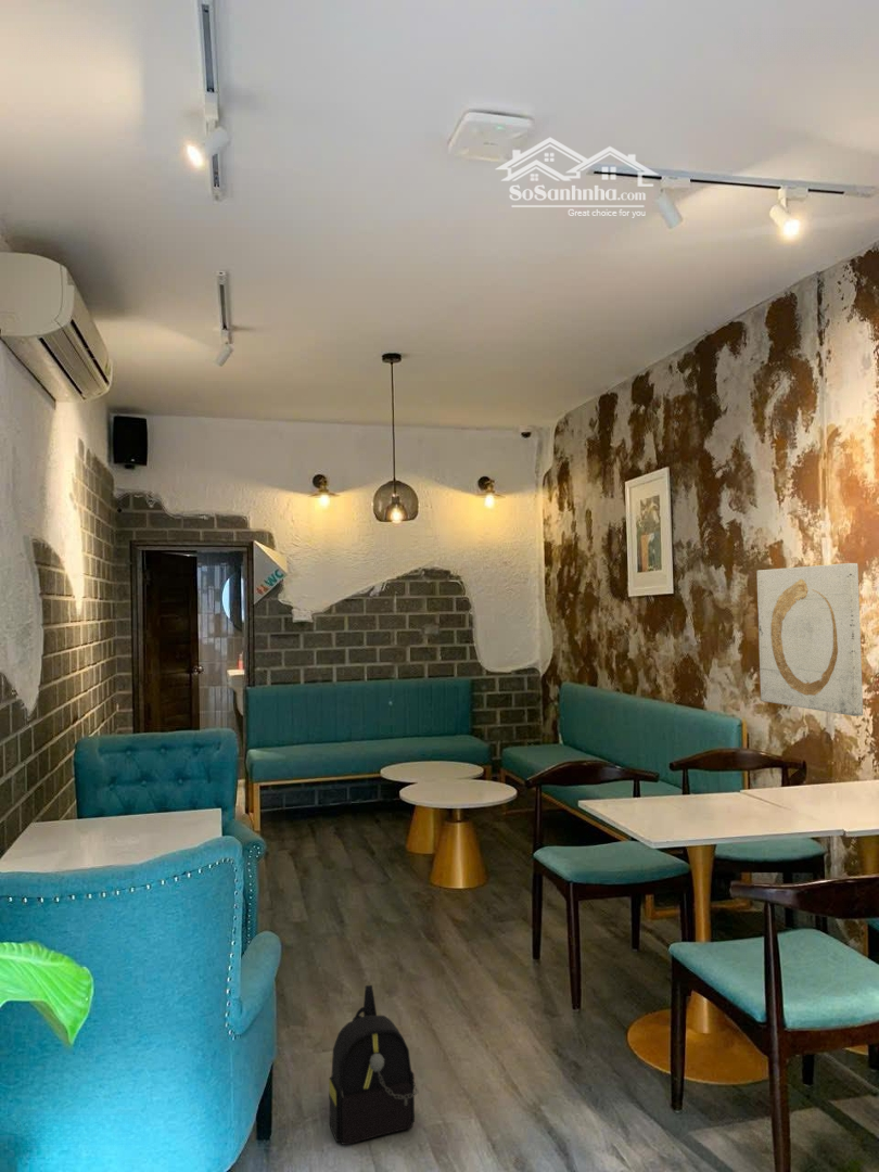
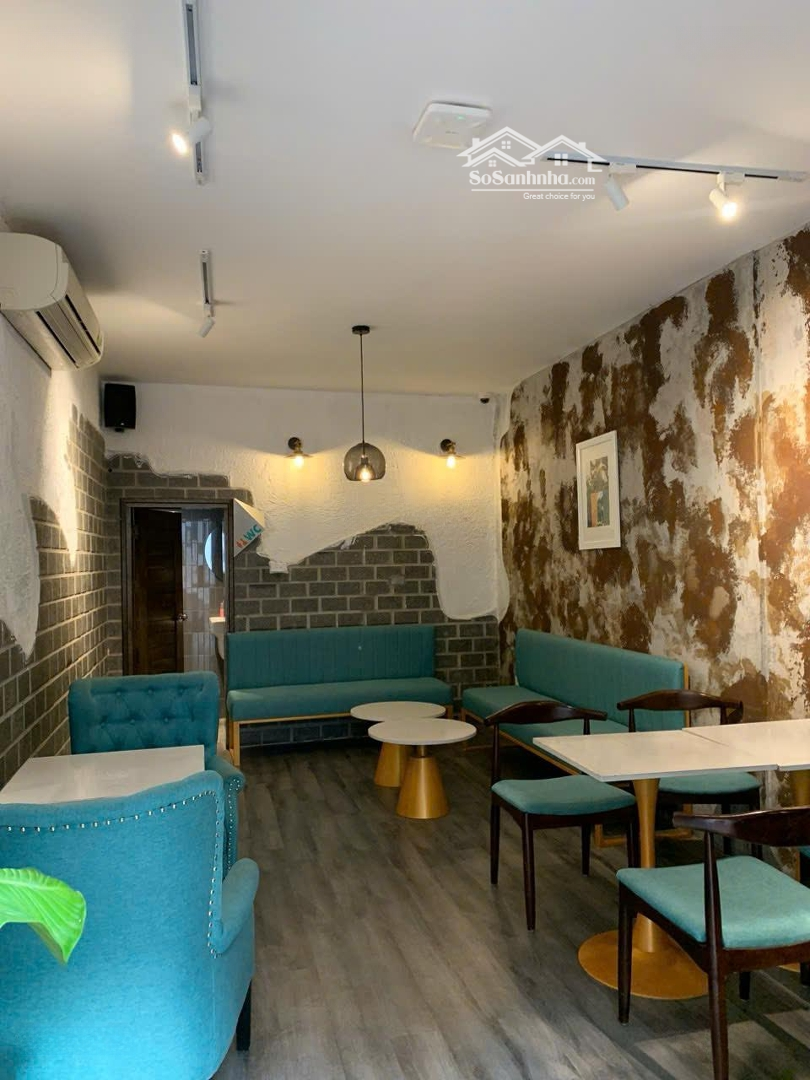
- backpack [328,984,419,1146]
- wall art [755,562,864,717]
